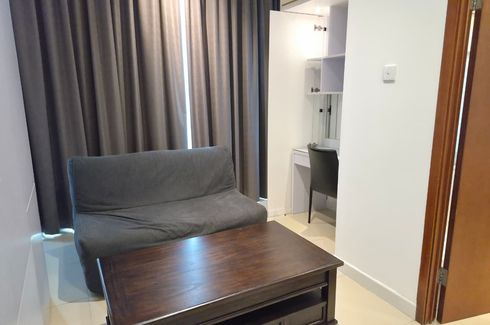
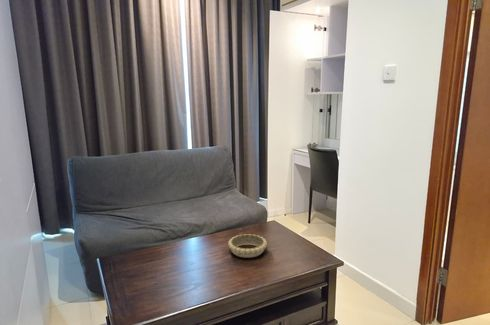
+ decorative bowl [227,233,268,259]
